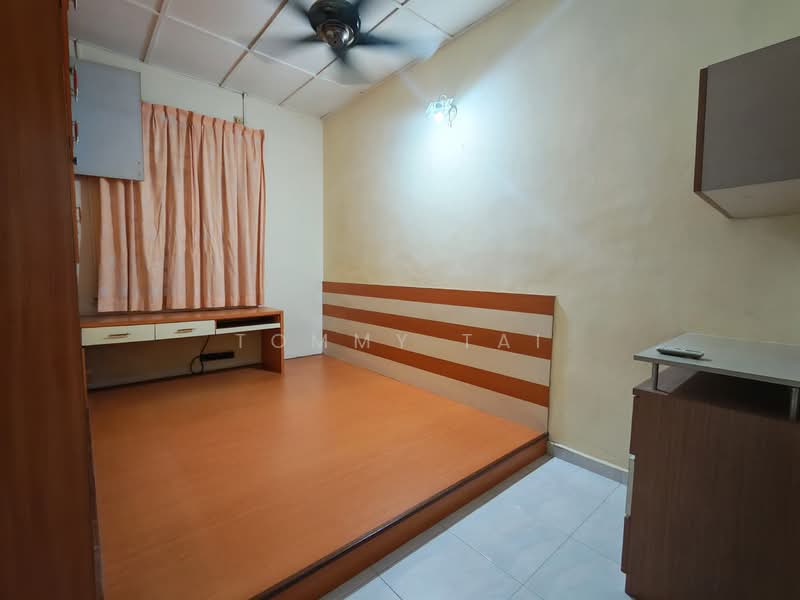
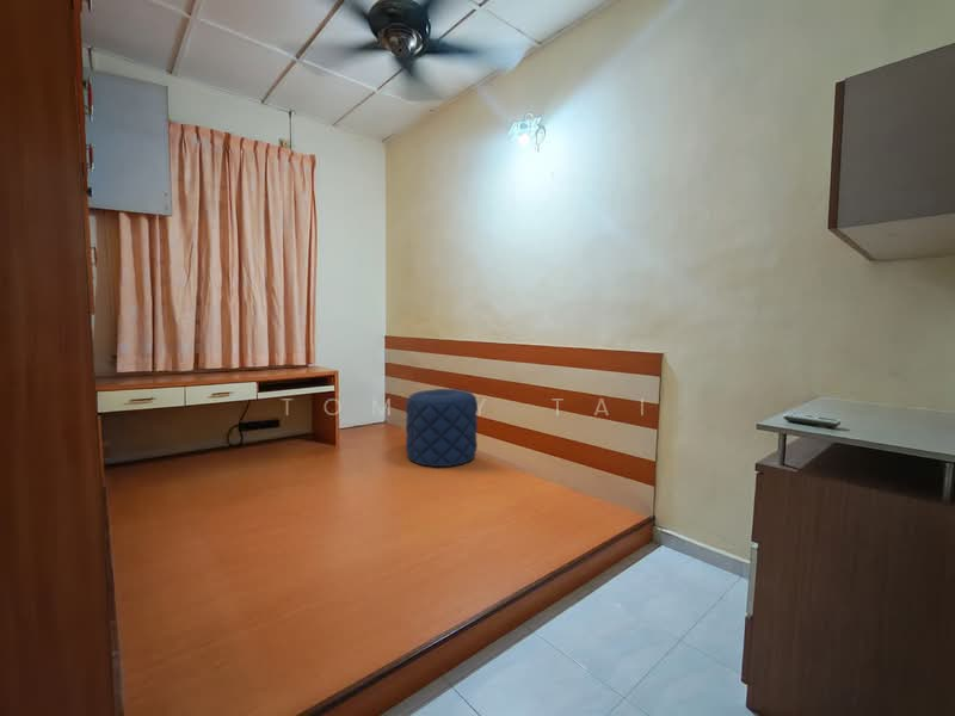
+ pouf [405,388,479,468]
